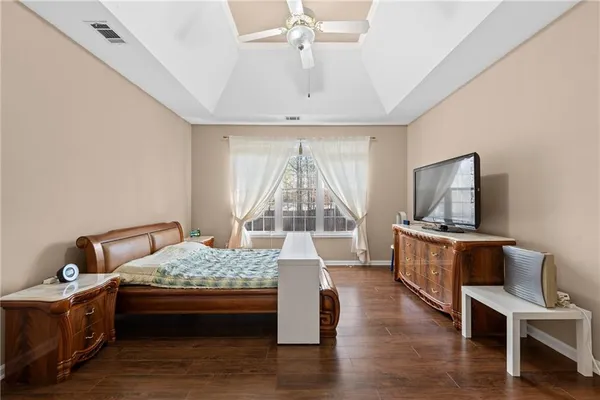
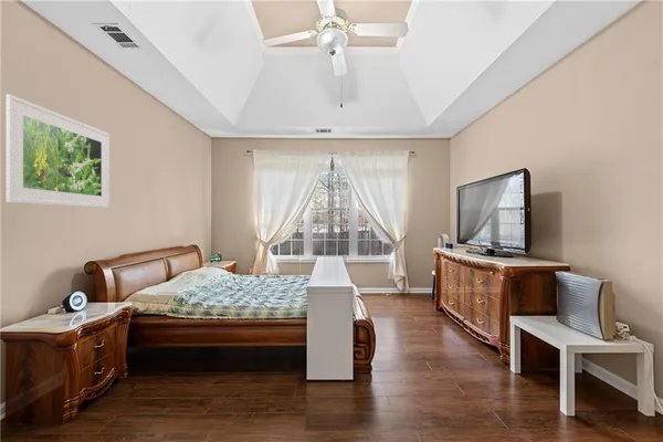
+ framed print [4,93,110,209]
